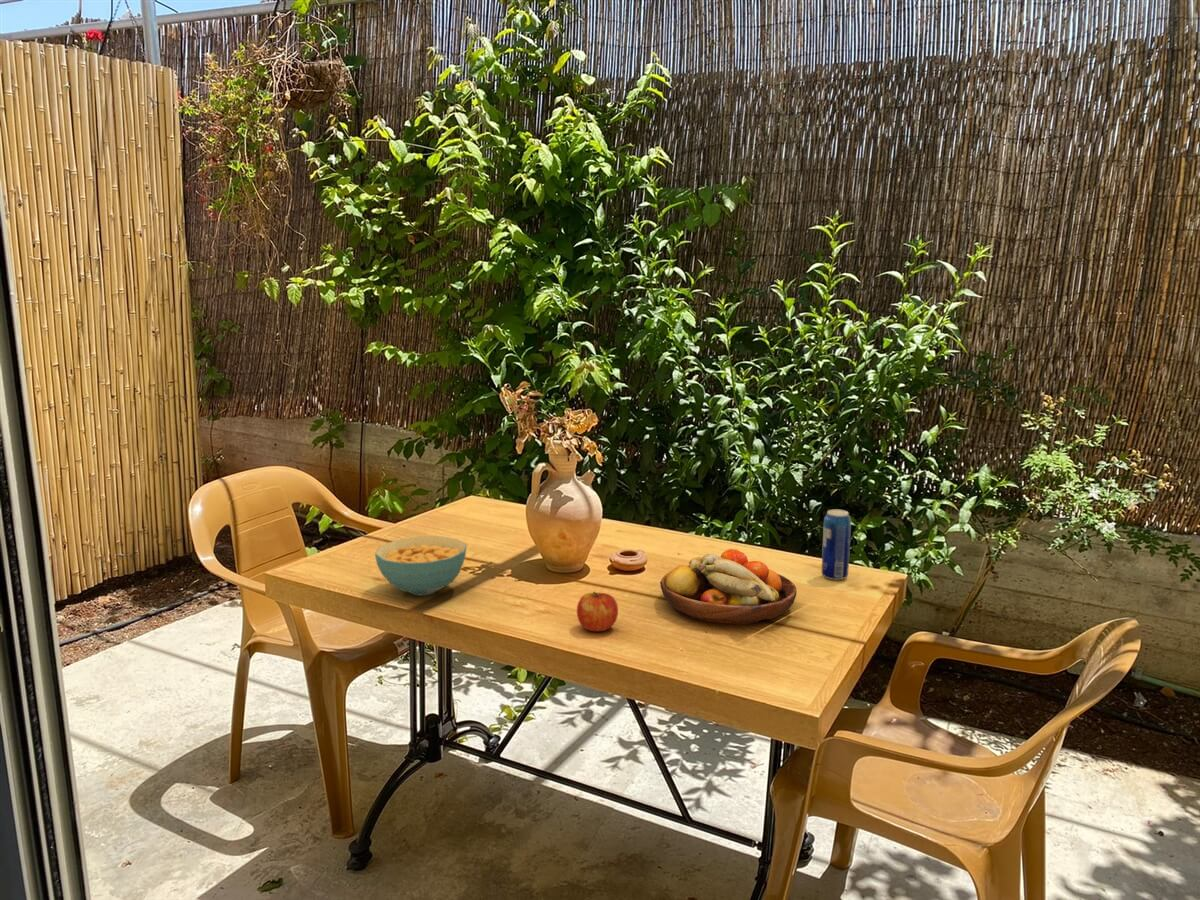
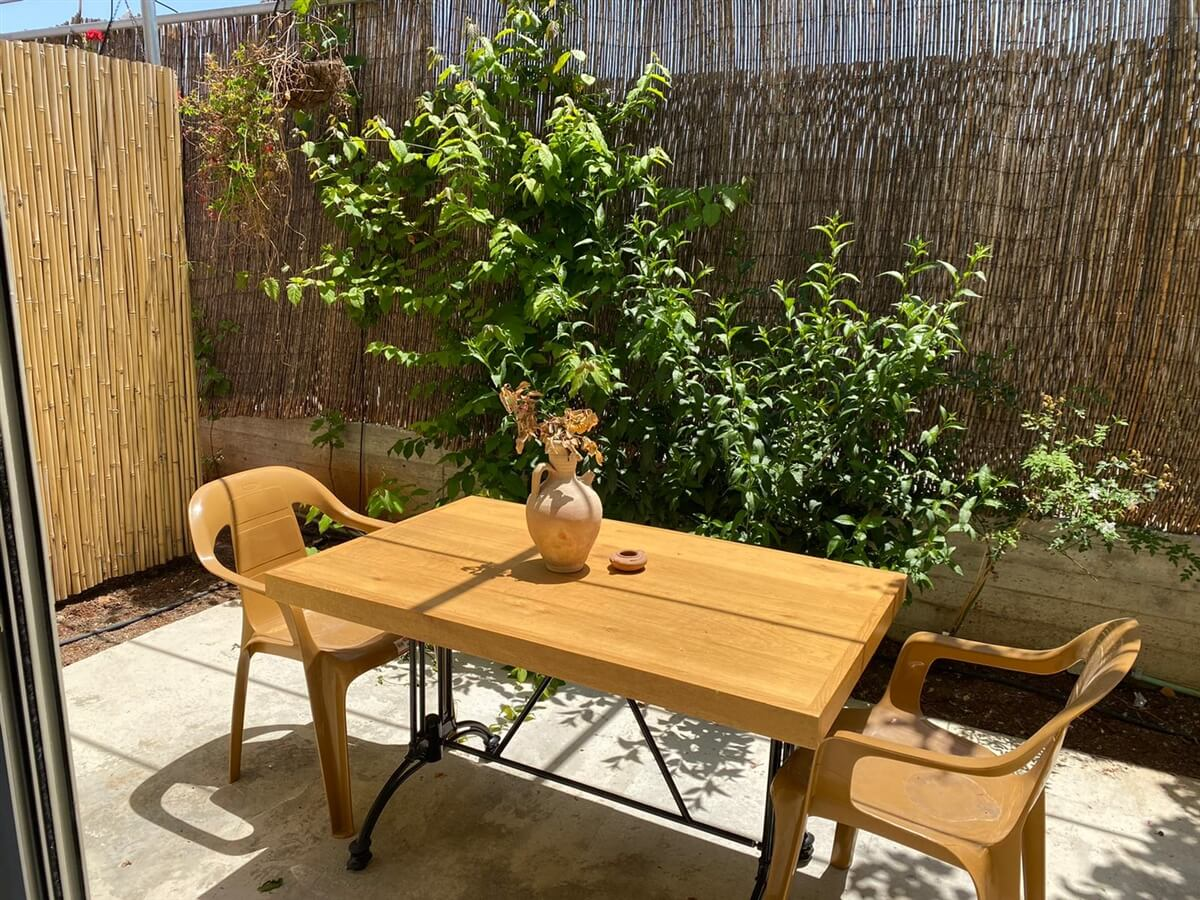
- apple [576,591,619,632]
- cereal bowl [374,535,468,596]
- beverage can [820,509,852,581]
- fruit bowl [659,548,798,626]
